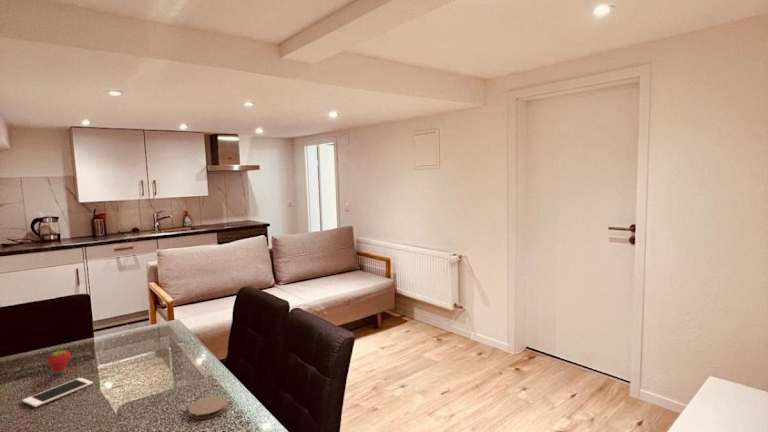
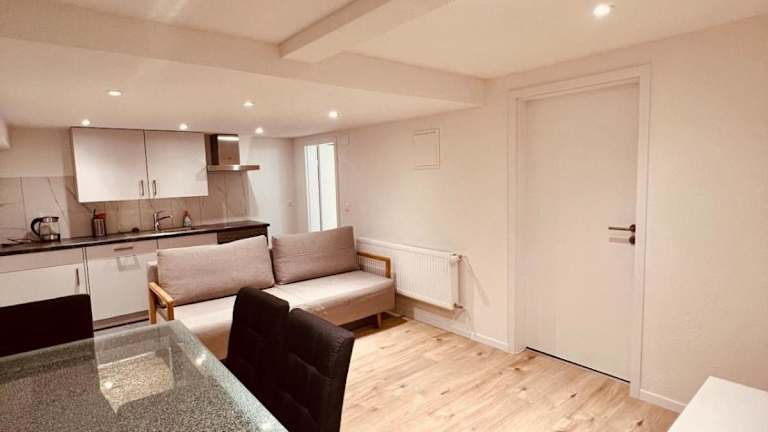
- cell phone [22,377,94,408]
- coaster [188,395,228,420]
- fruit [46,349,72,373]
